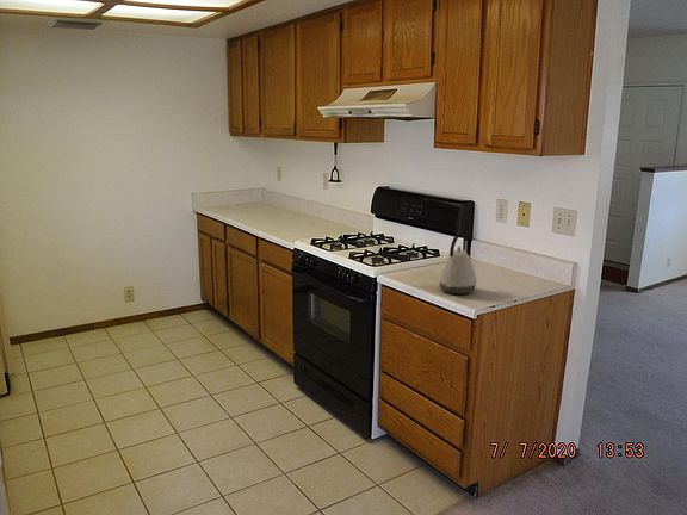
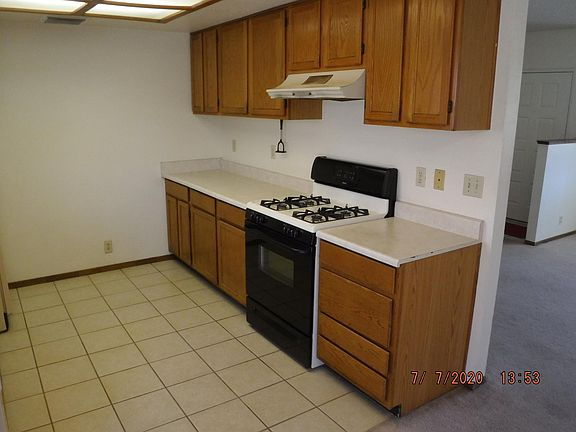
- kettle [438,230,478,296]
